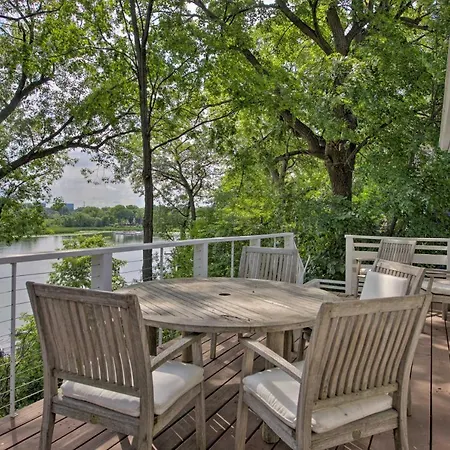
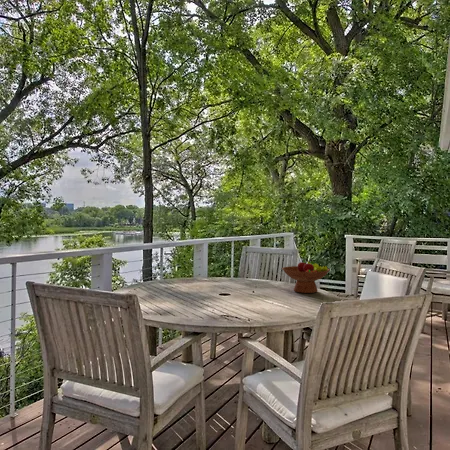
+ fruit bowl [281,258,331,294]
